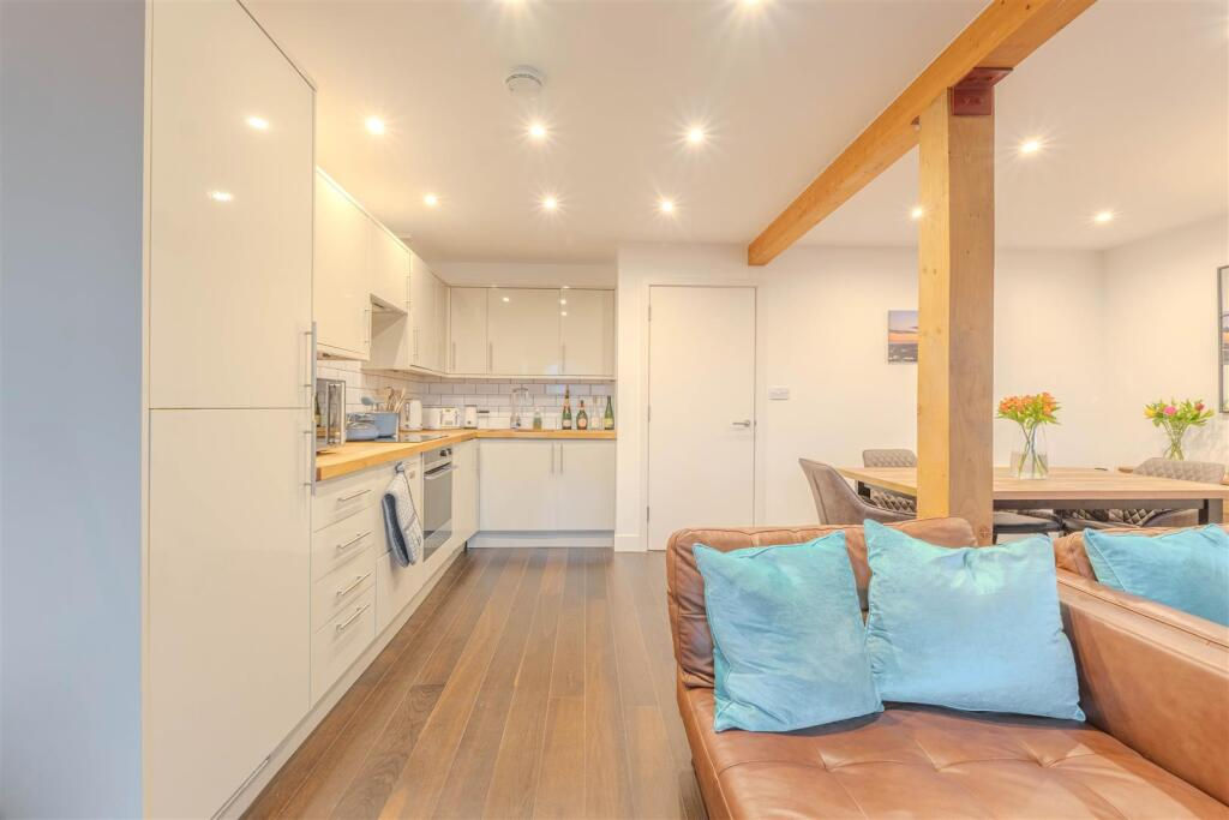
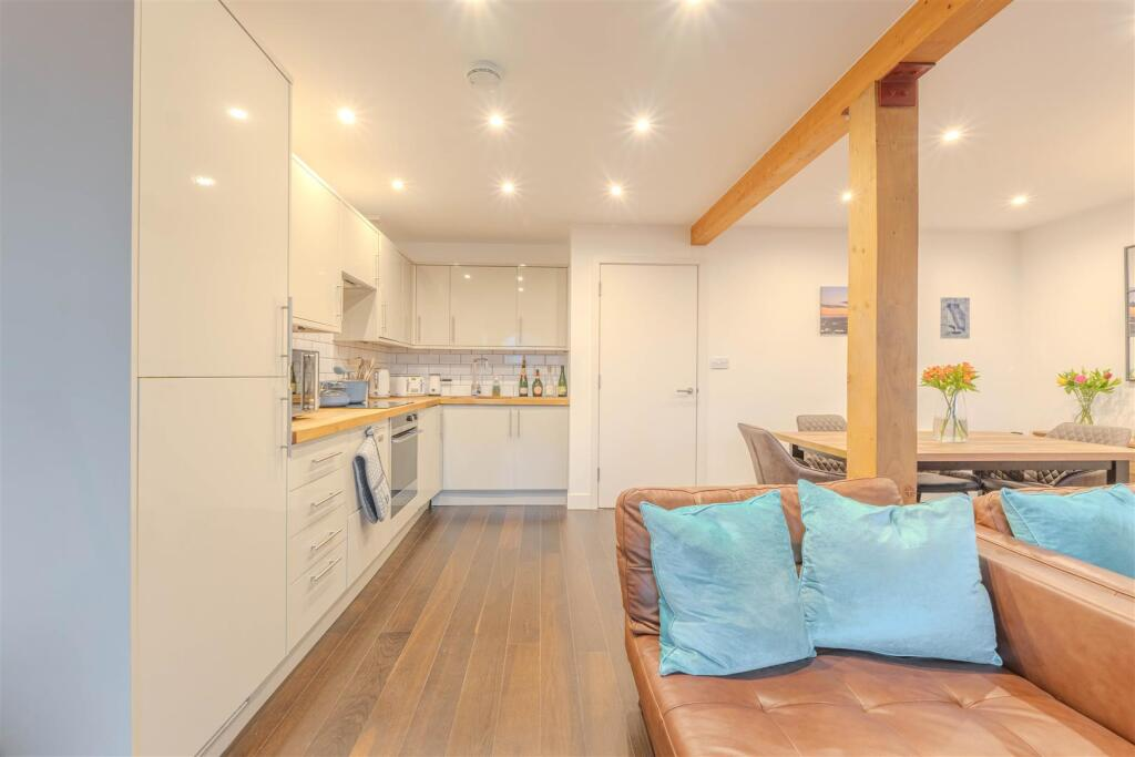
+ wall art [939,296,971,340]
